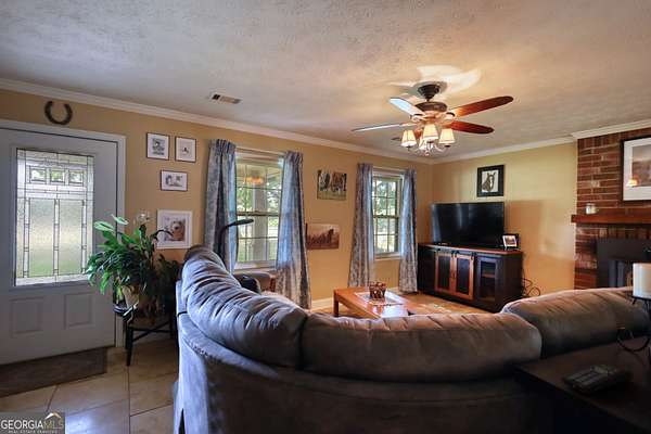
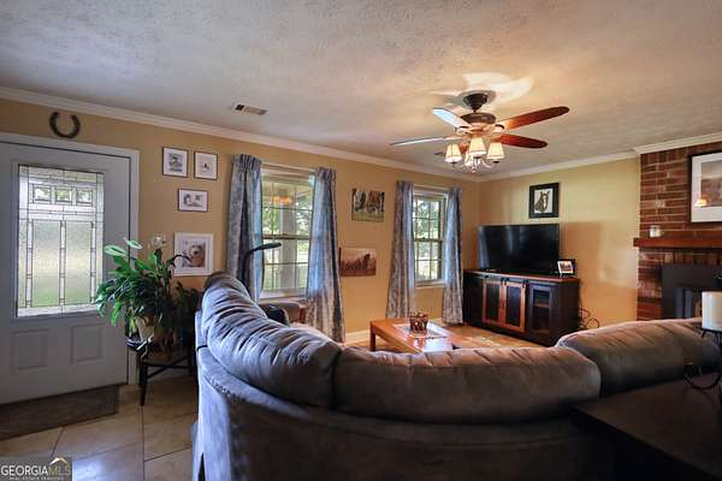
- remote control [560,360,635,395]
